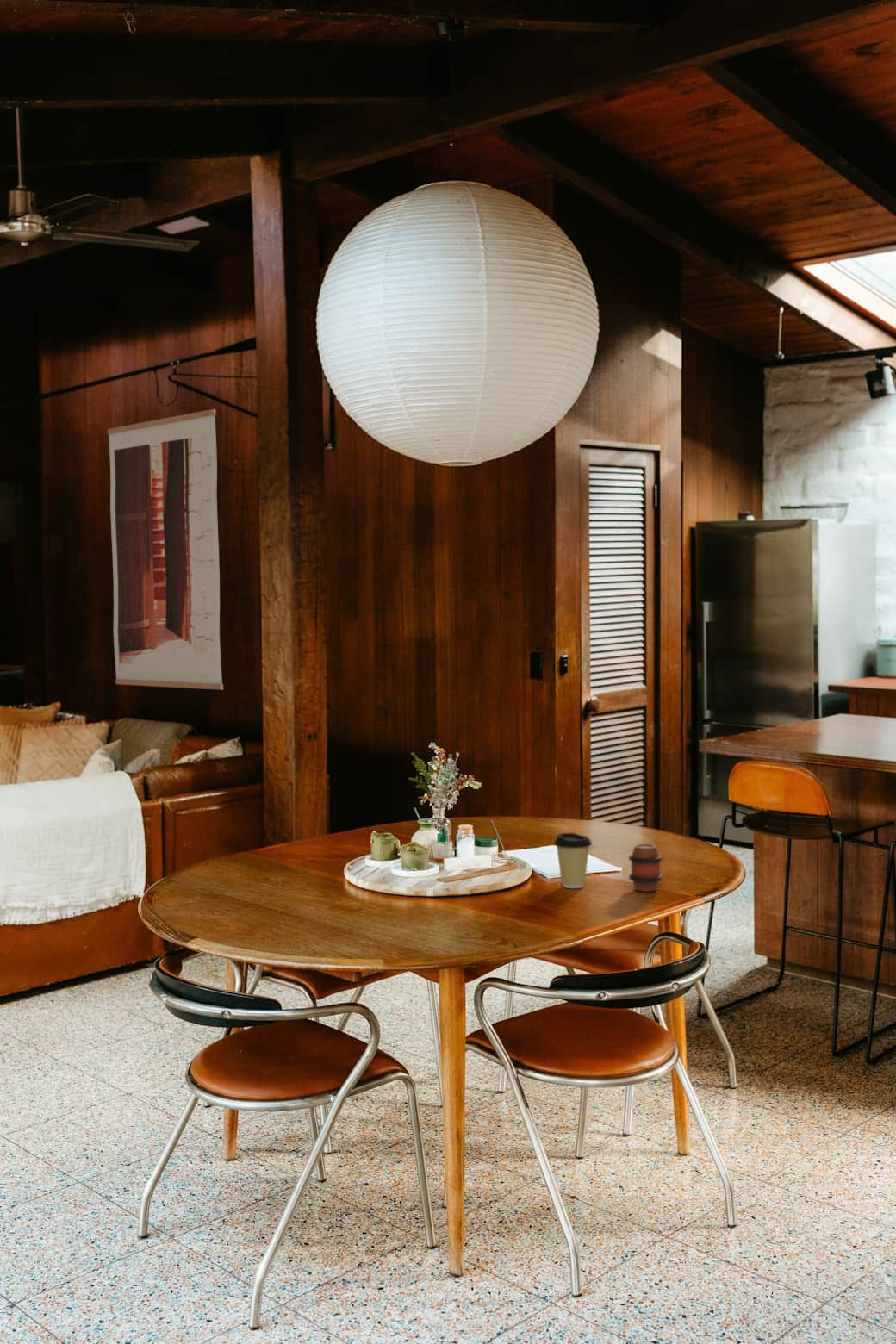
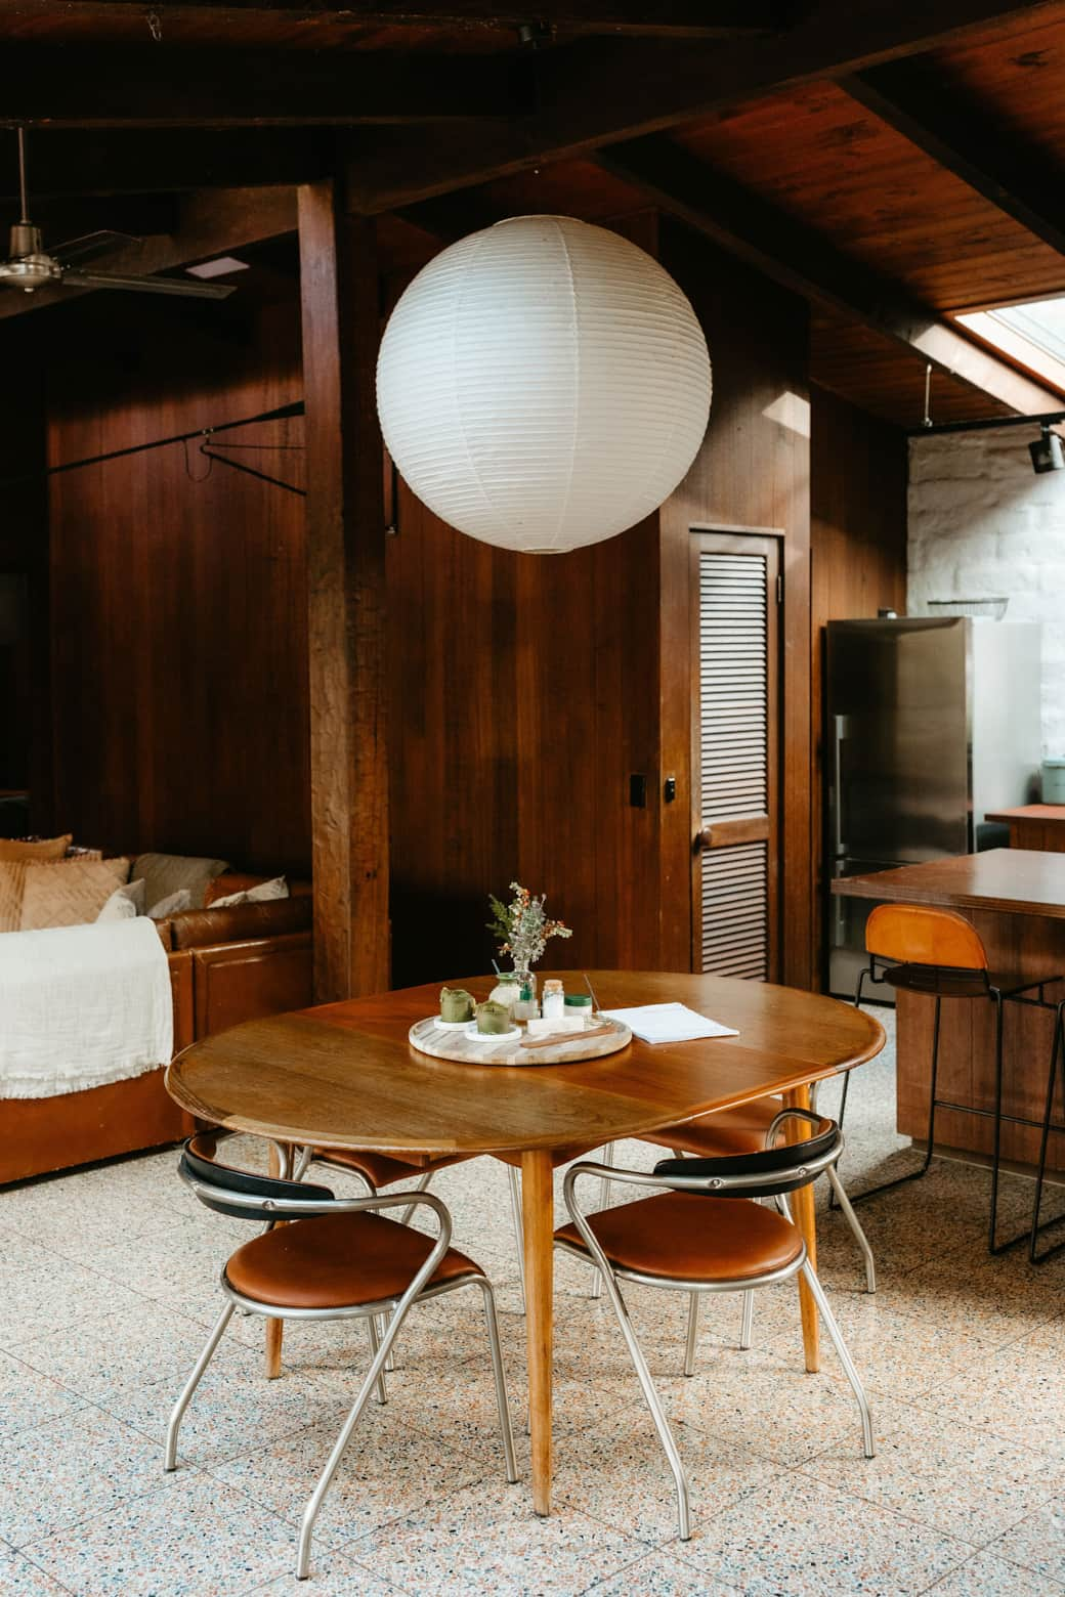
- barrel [628,843,663,893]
- coffee cup [553,832,593,889]
- wall art [107,408,224,691]
